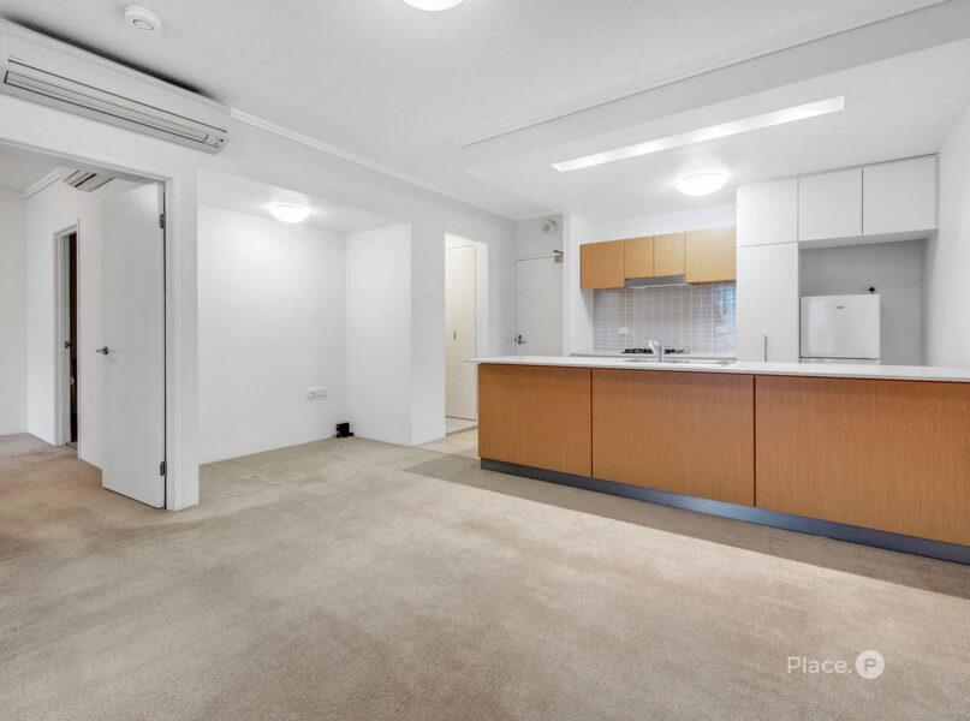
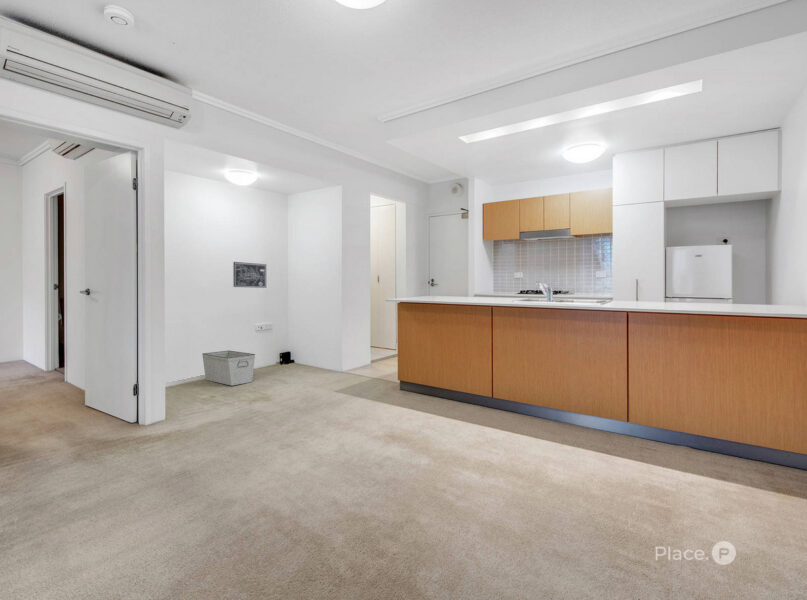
+ storage bin [201,350,256,387]
+ wall art [232,261,267,289]
